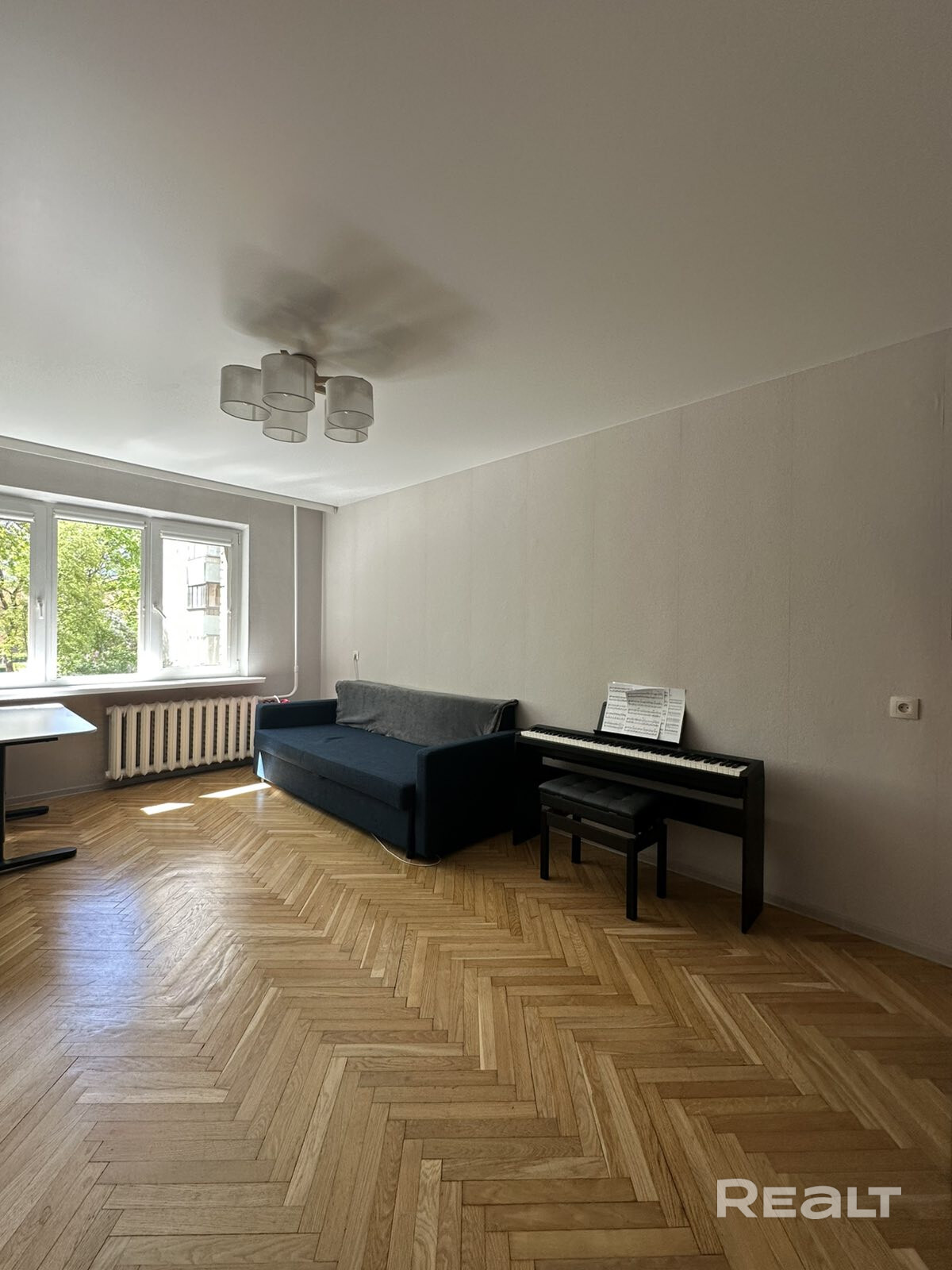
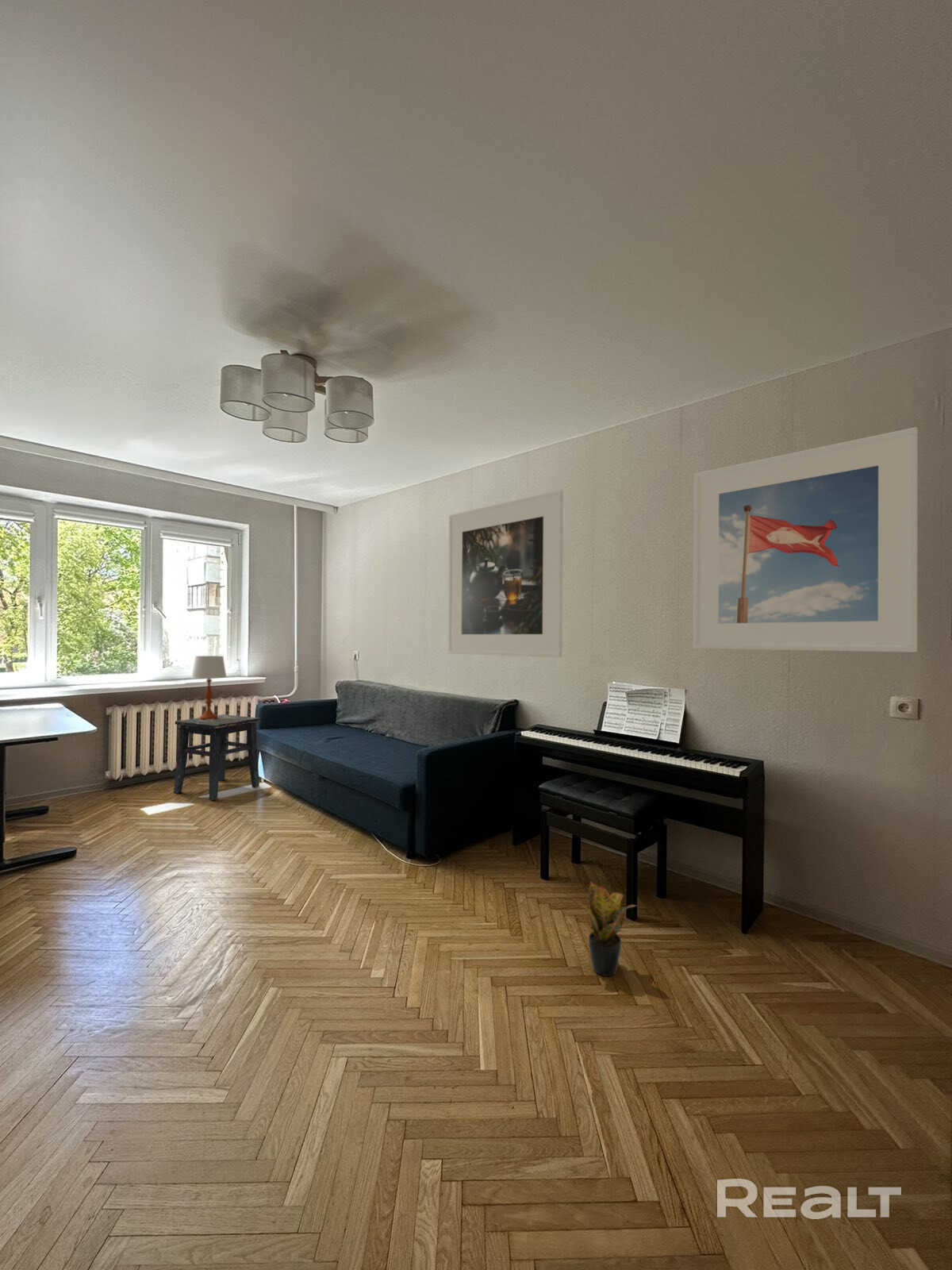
+ side table [173,714,261,801]
+ table lamp [190,655,228,720]
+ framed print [693,426,919,653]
+ potted plant [577,880,636,977]
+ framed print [447,489,564,658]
